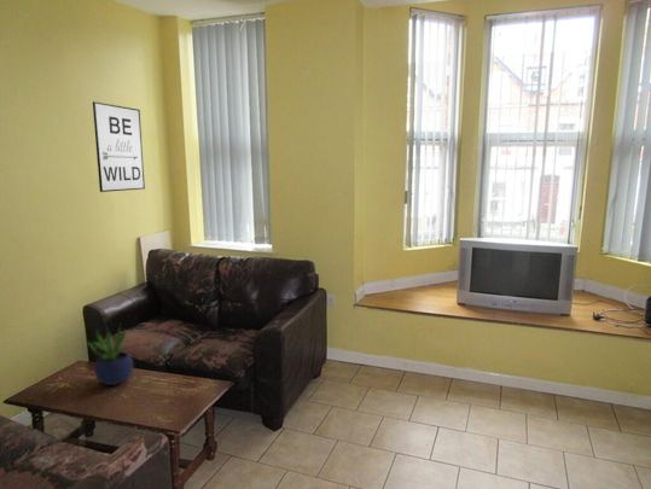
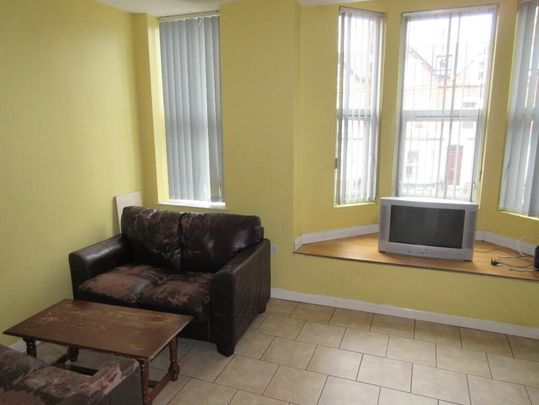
- potted plant [85,324,134,386]
- wall art [92,100,146,193]
